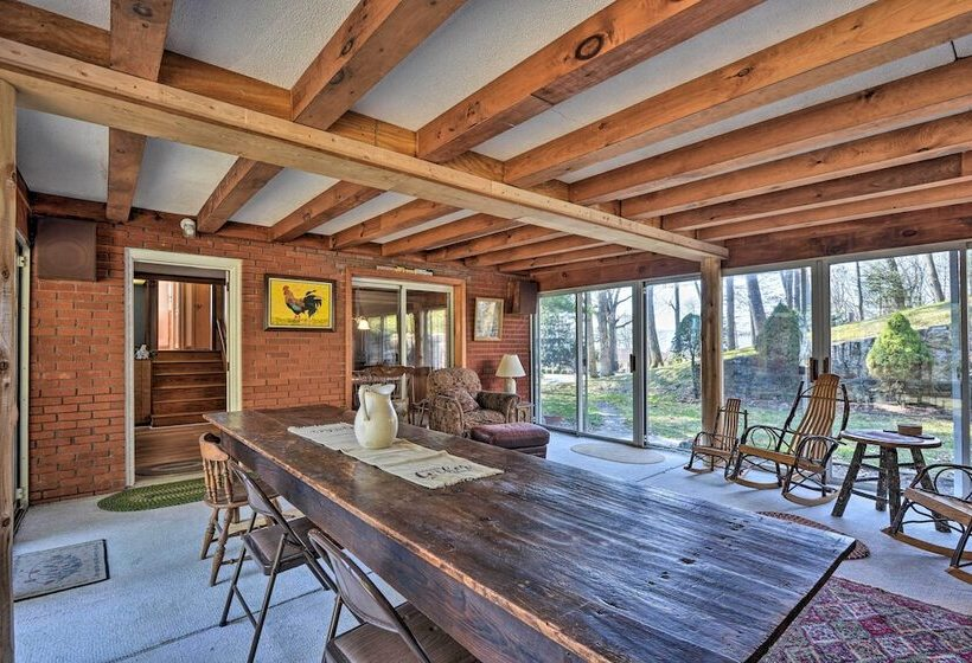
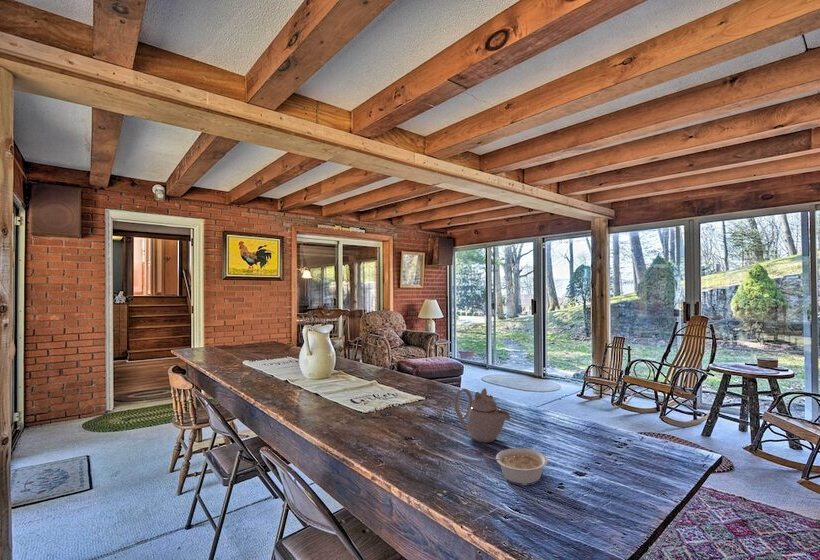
+ teapot [453,387,511,444]
+ legume [484,447,549,486]
